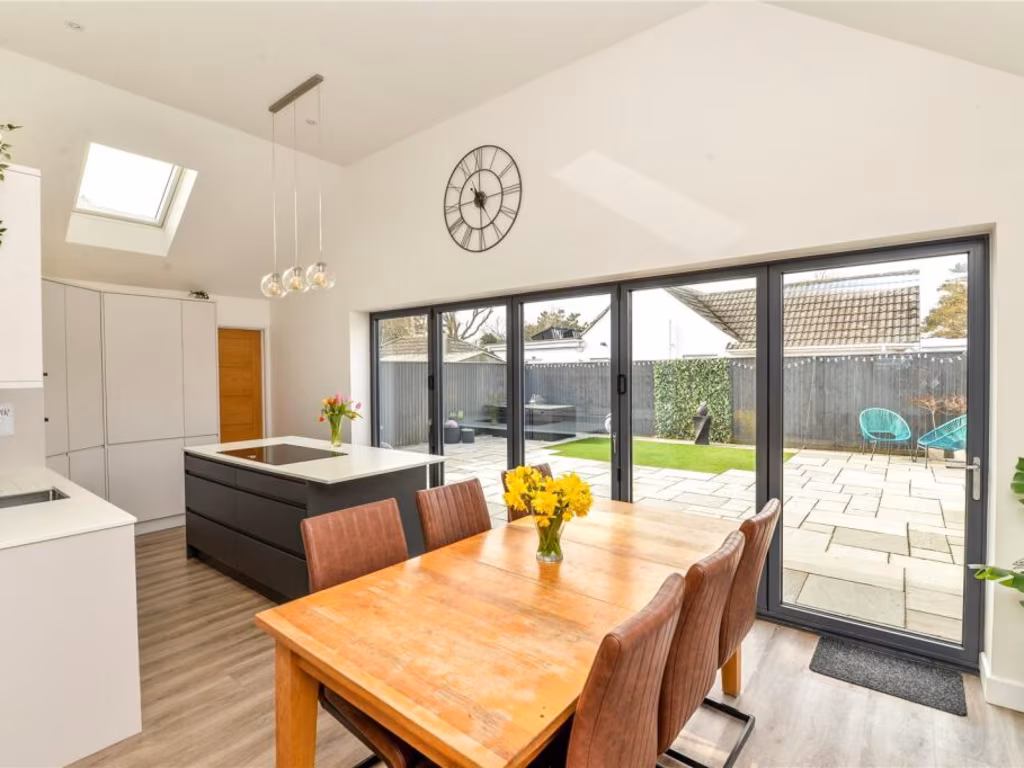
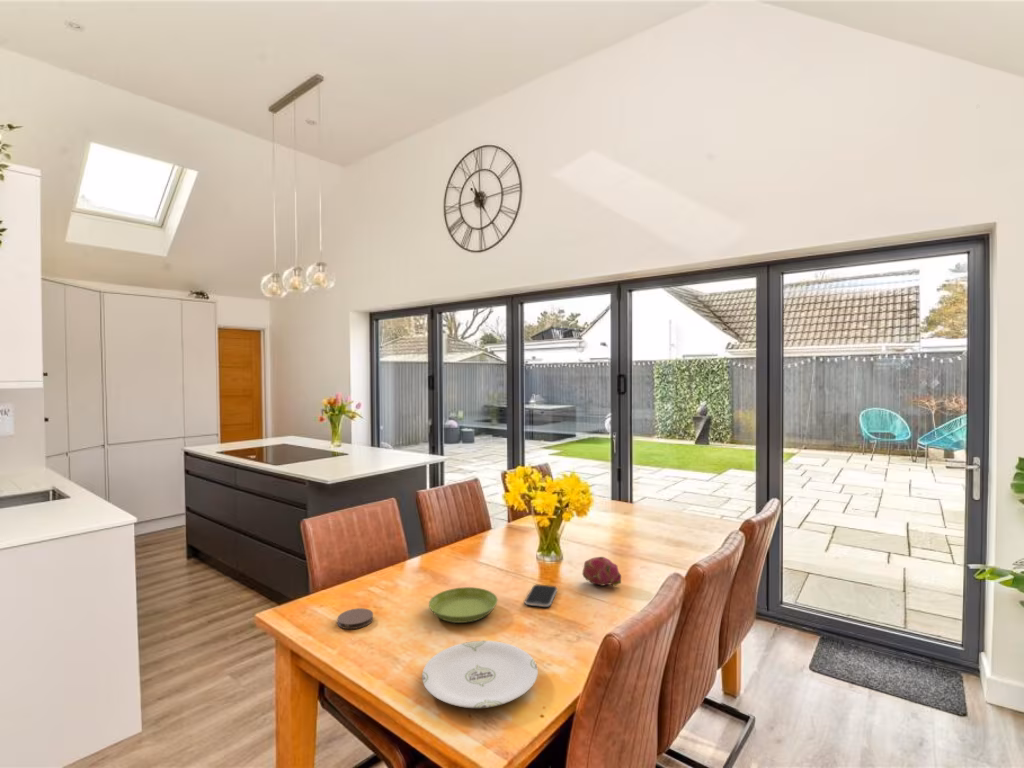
+ smartphone [524,583,559,608]
+ fruit [581,556,622,587]
+ saucer [428,586,499,624]
+ plate [421,640,539,709]
+ coaster [336,607,374,630]
